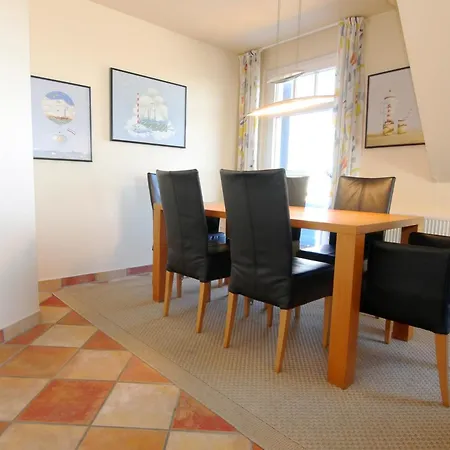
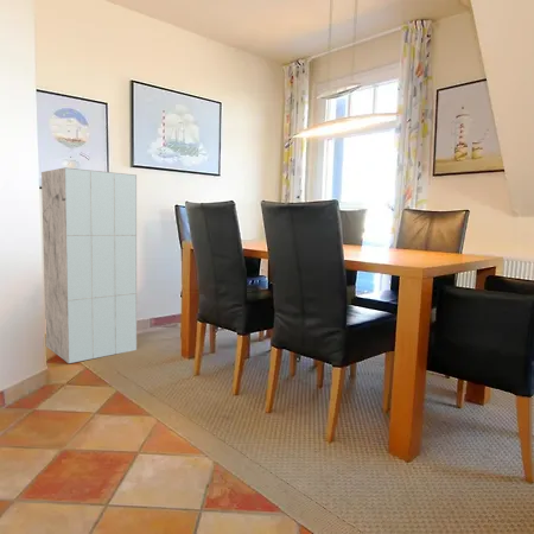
+ cabinet [40,166,138,364]
